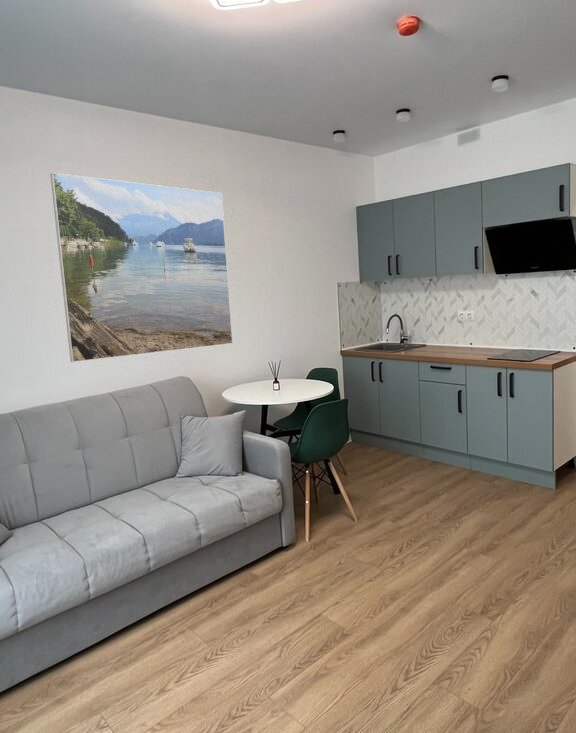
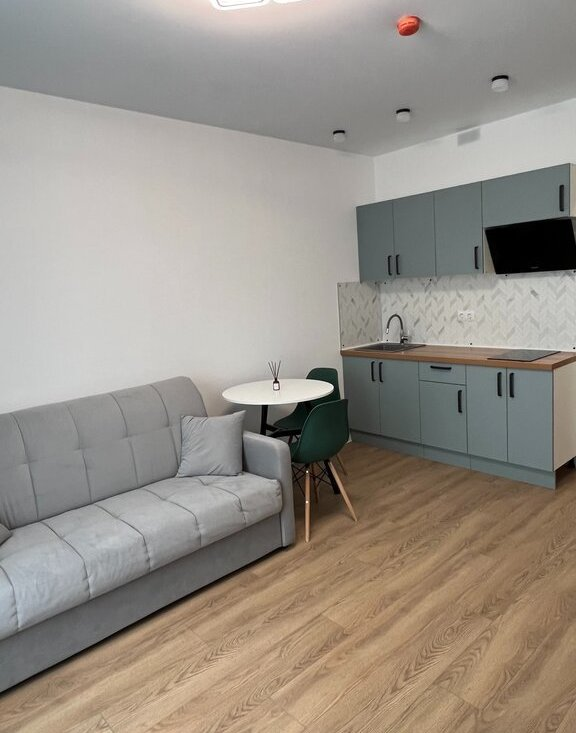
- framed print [49,172,234,363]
